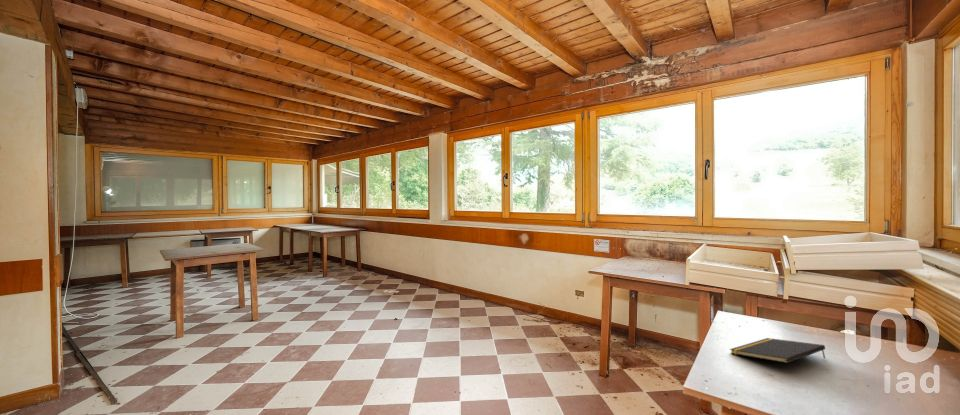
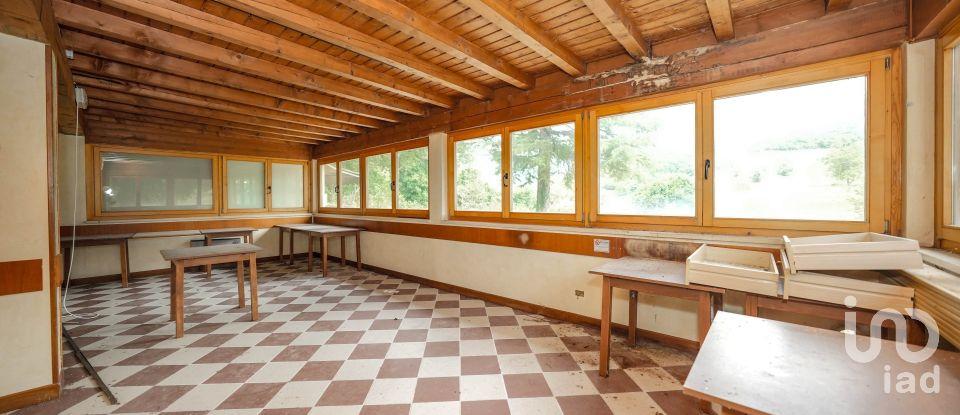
- notepad [729,337,826,364]
